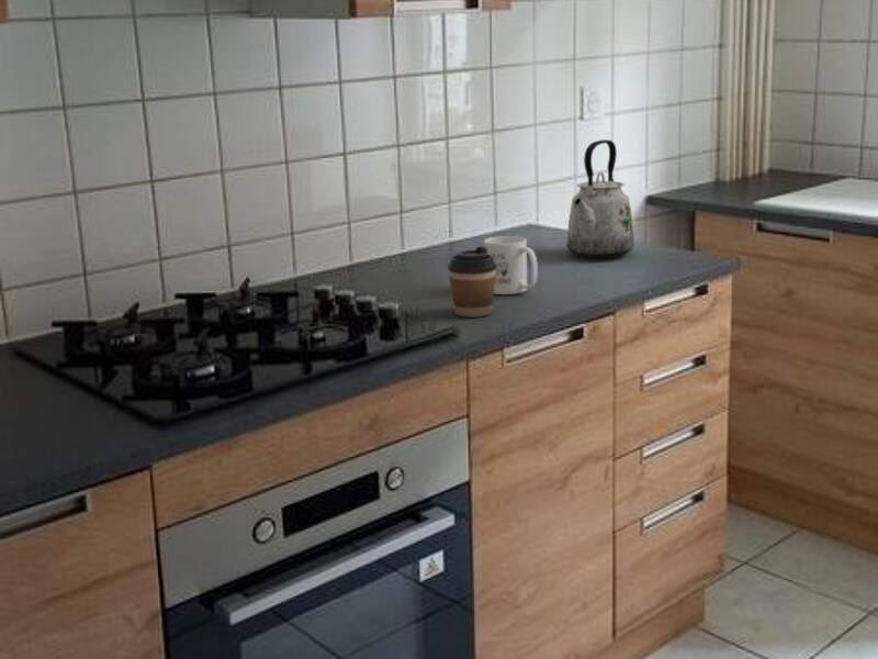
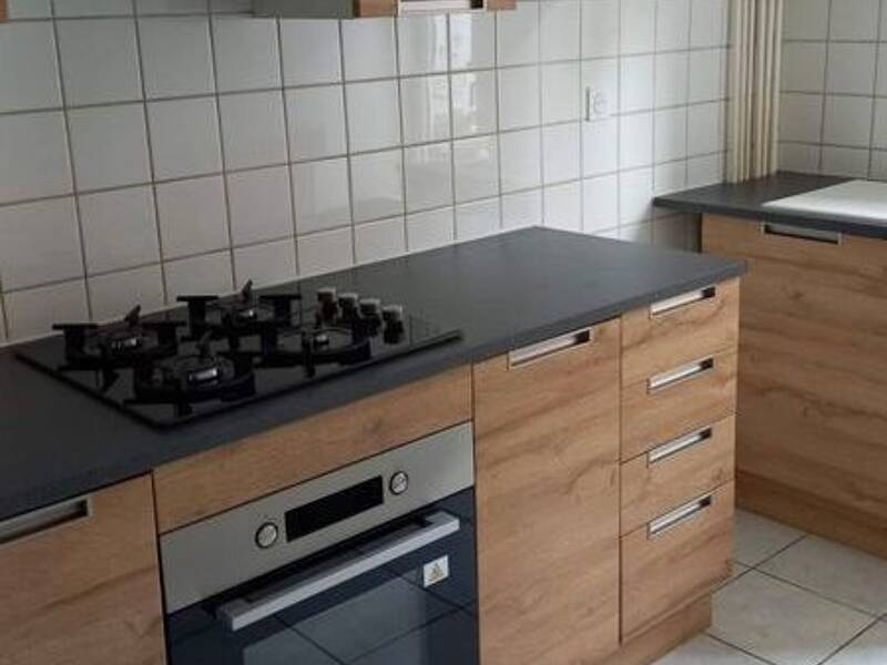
- kettle [566,138,635,259]
- mug [483,235,539,295]
- coffee cup [447,245,497,319]
